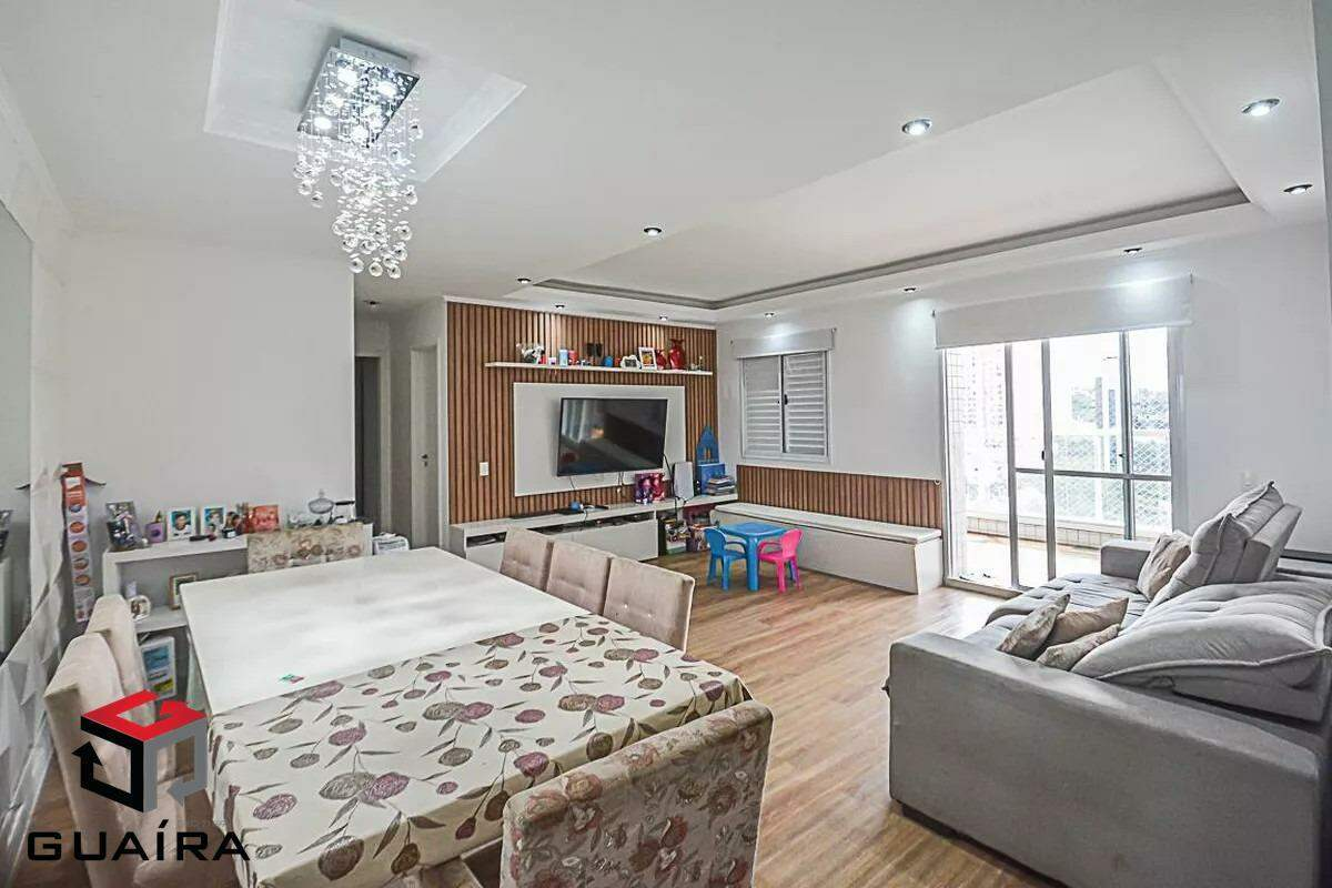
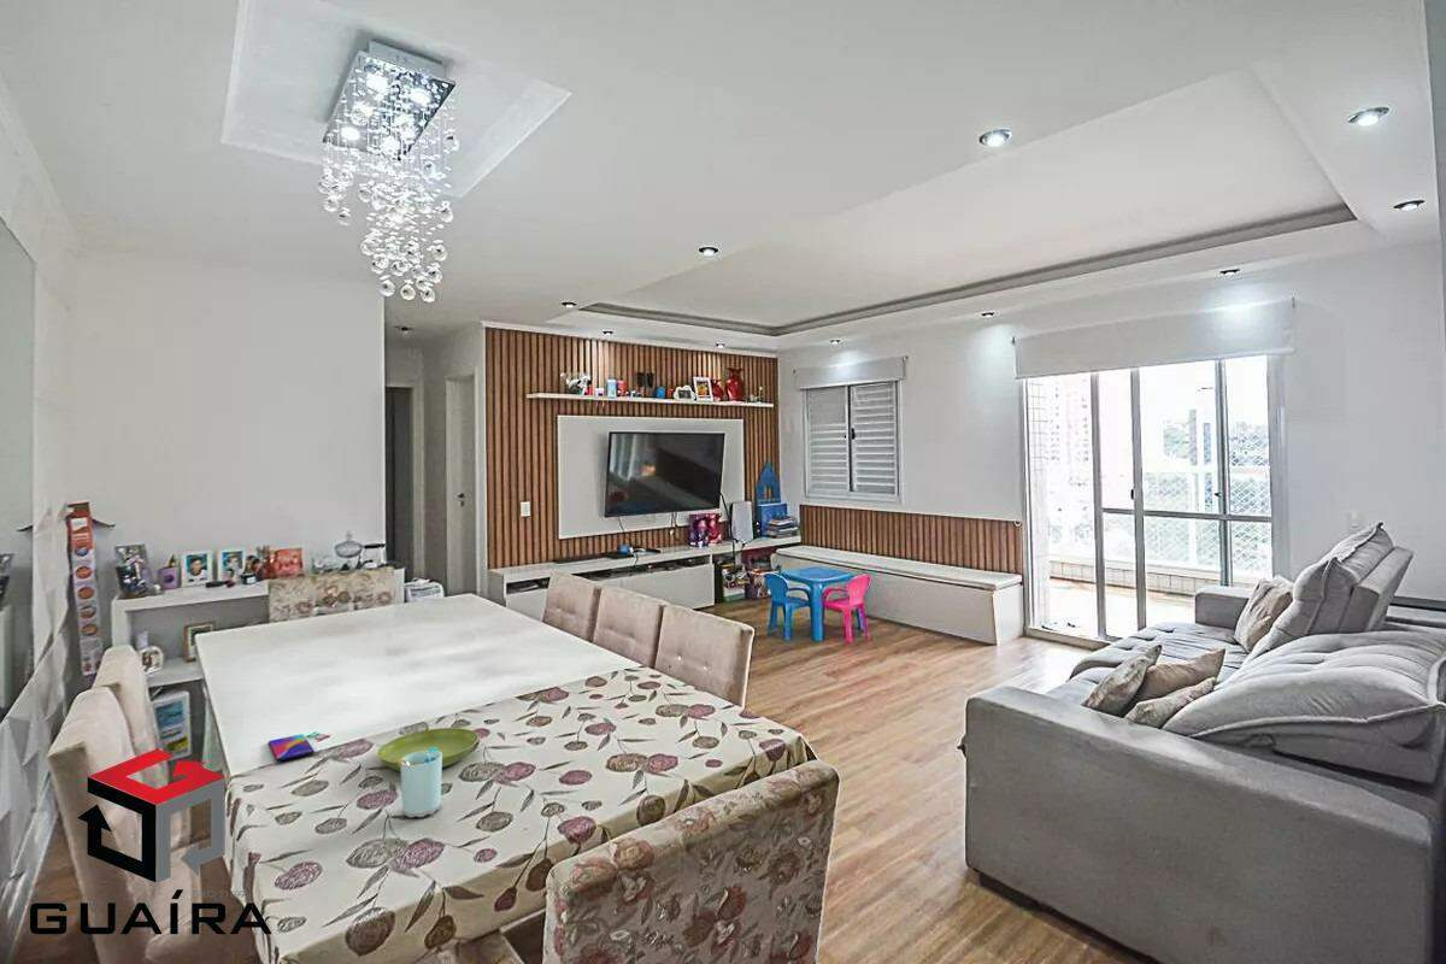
+ cup [398,747,443,818]
+ saucer [376,727,480,772]
+ smartphone [268,733,316,763]
